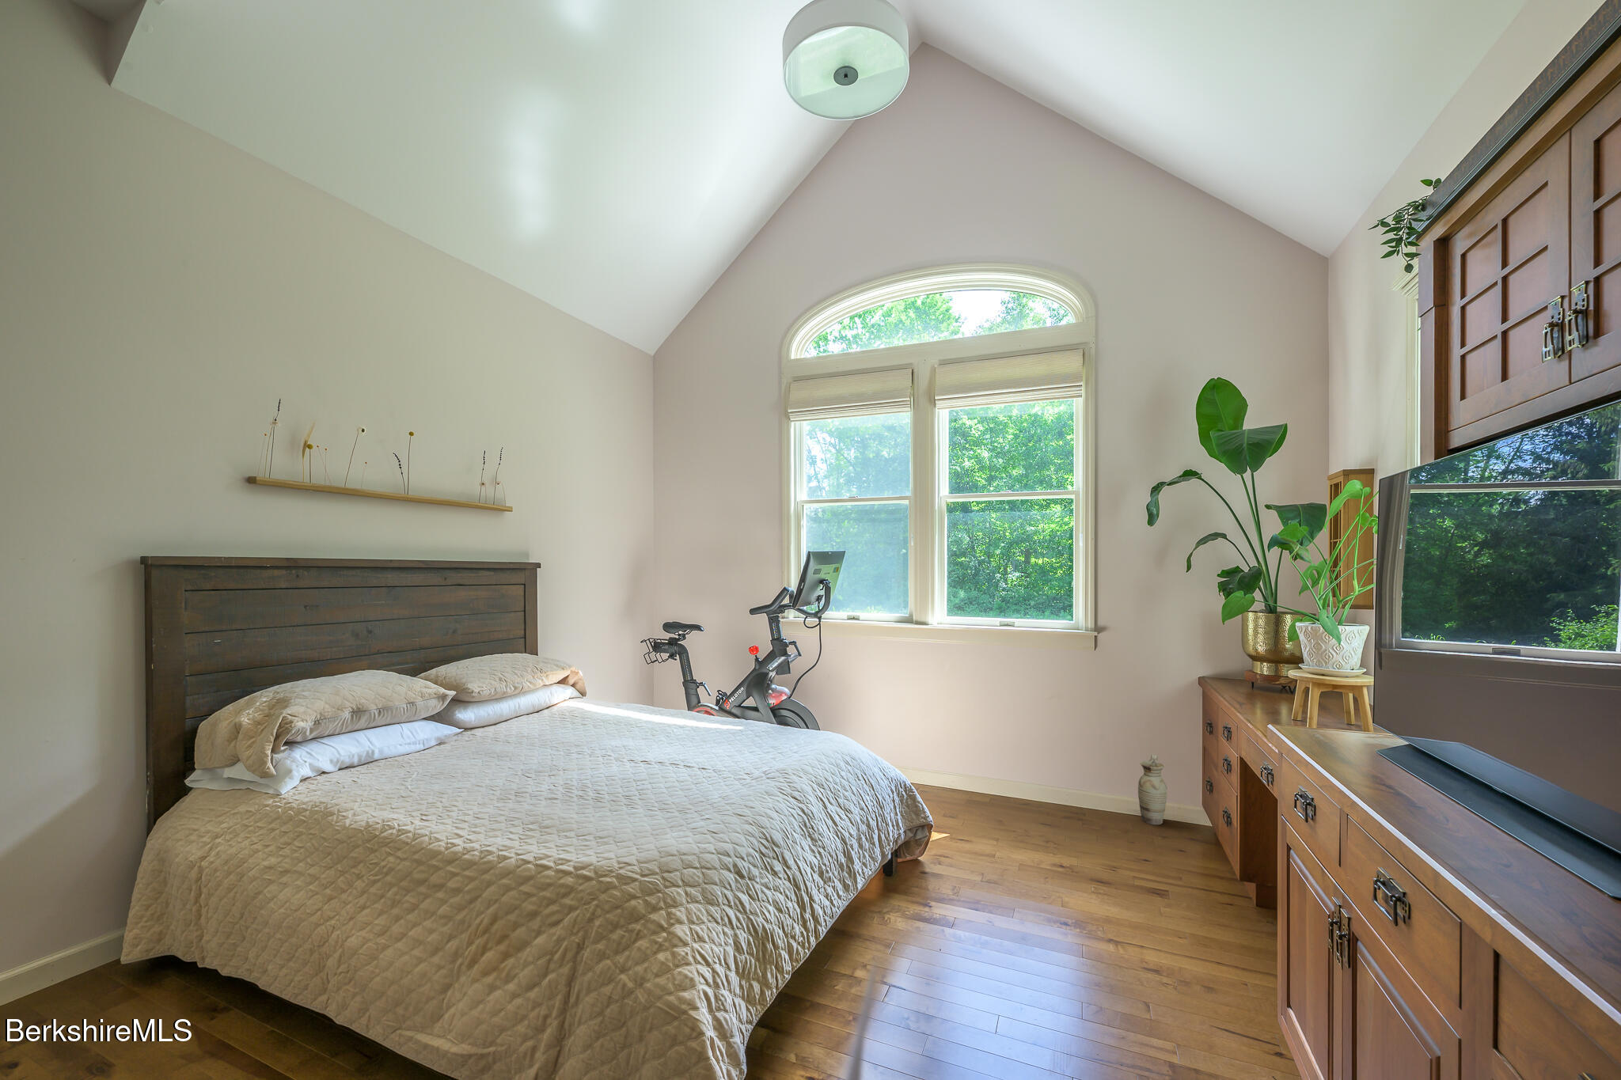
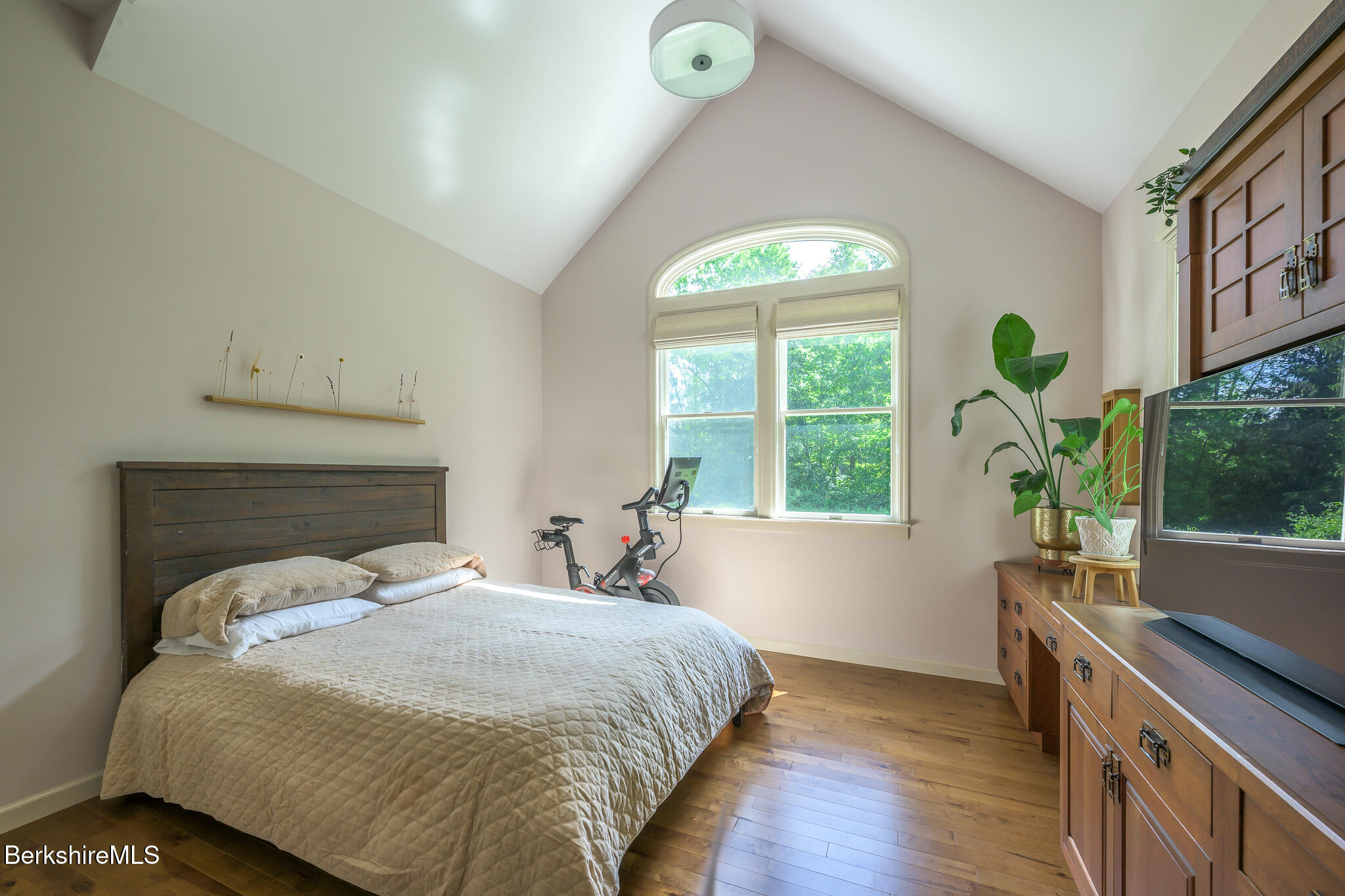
- ceramic jug [1138,755,1168,826]
